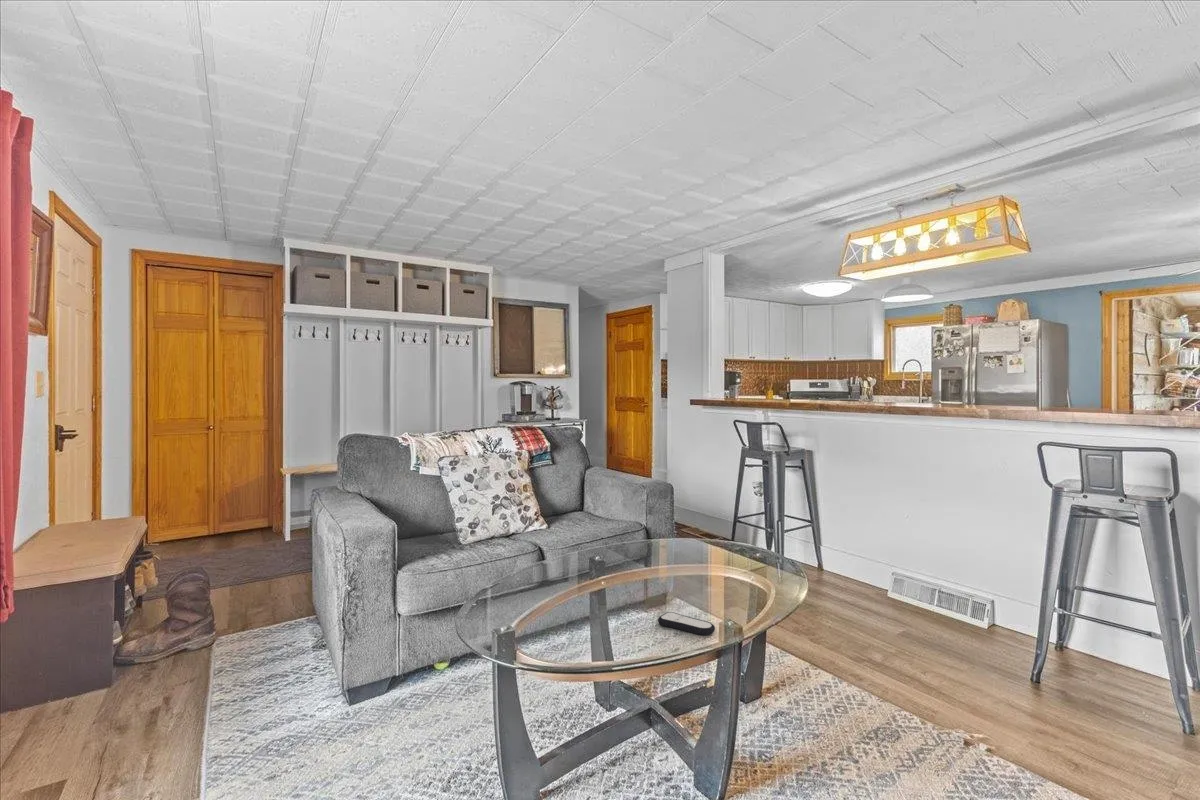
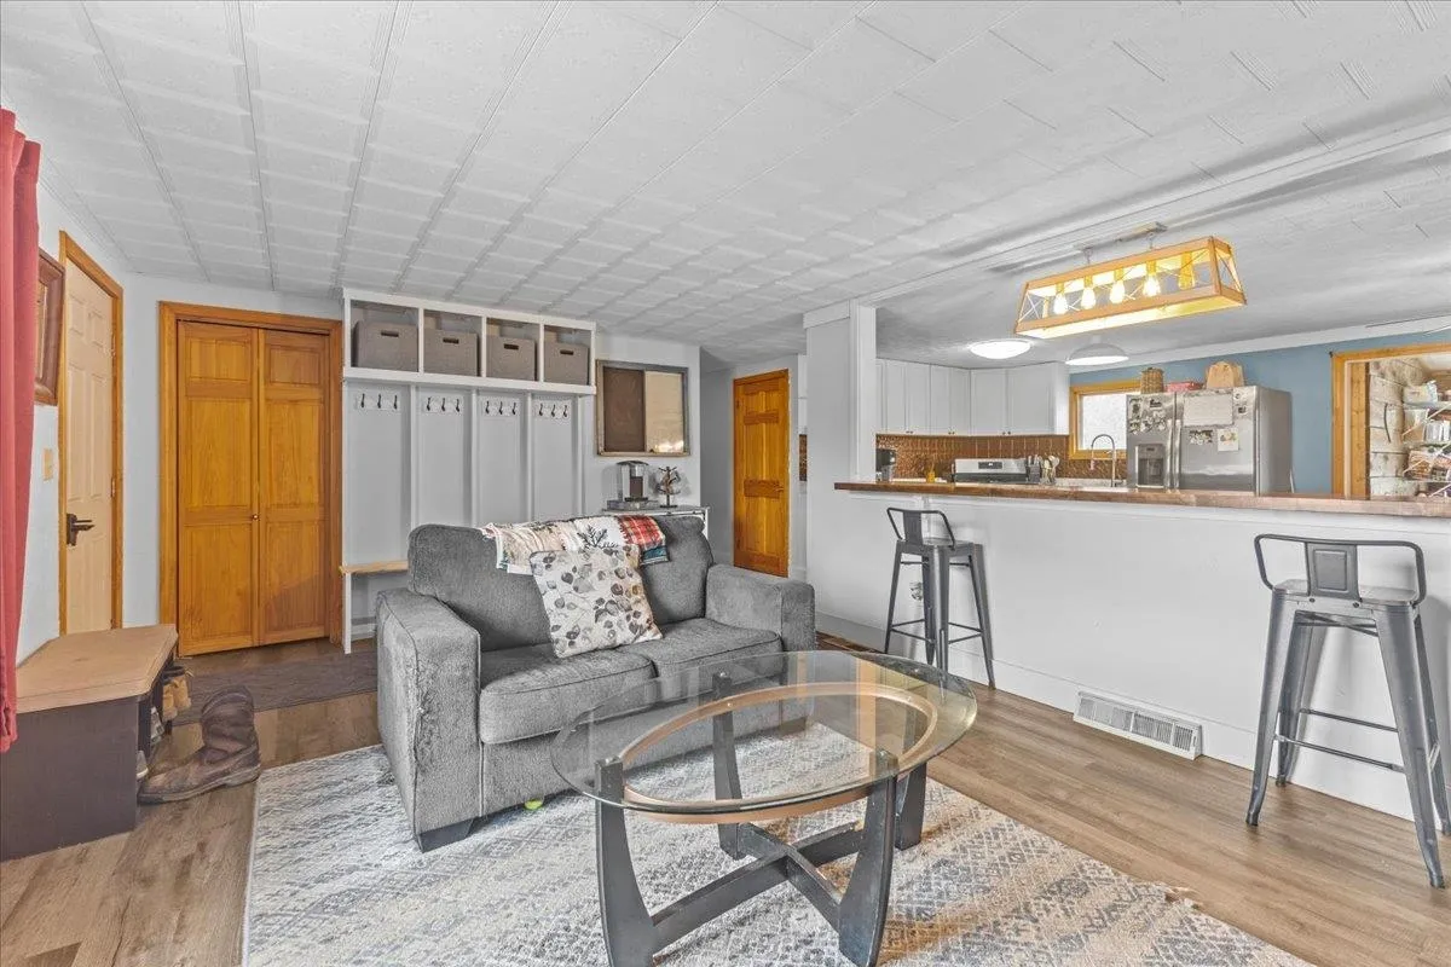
- remote control [657,611,716,636]
